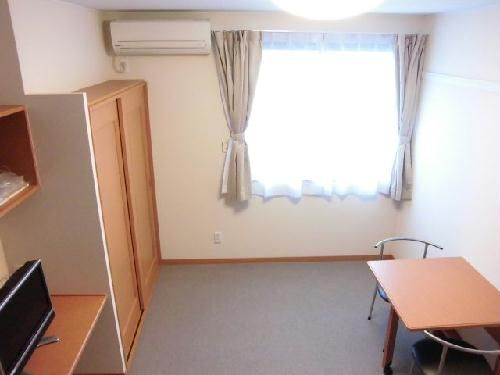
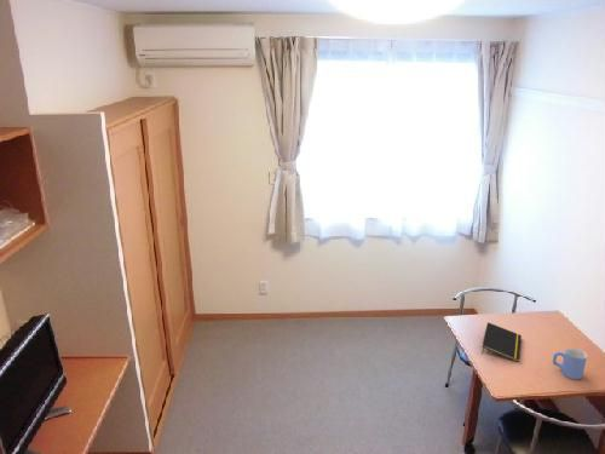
+ notepad [480,321,523,363]
+ mug [552,346,588,380]
